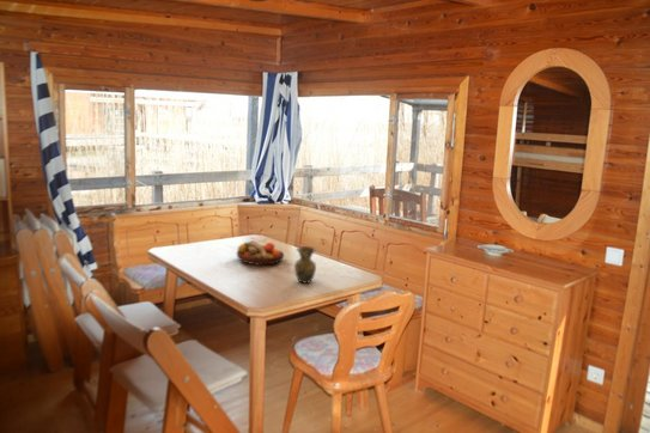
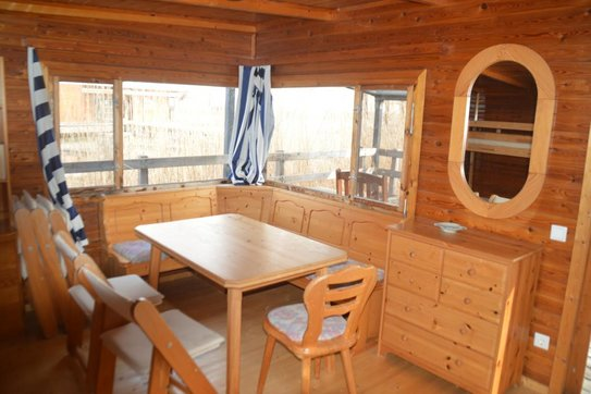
- fruit bowl [236,239,285,266]
- vase [293,245,317,285]
